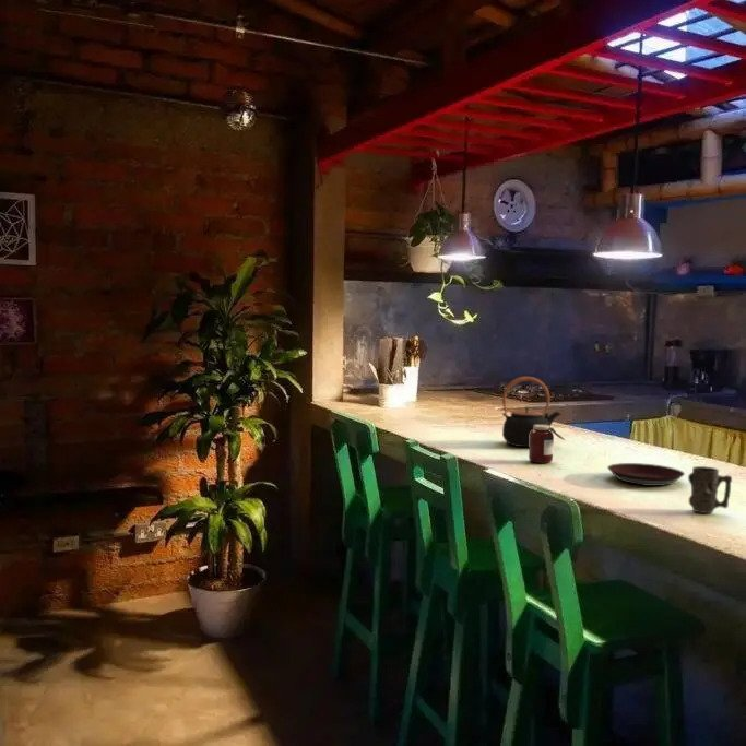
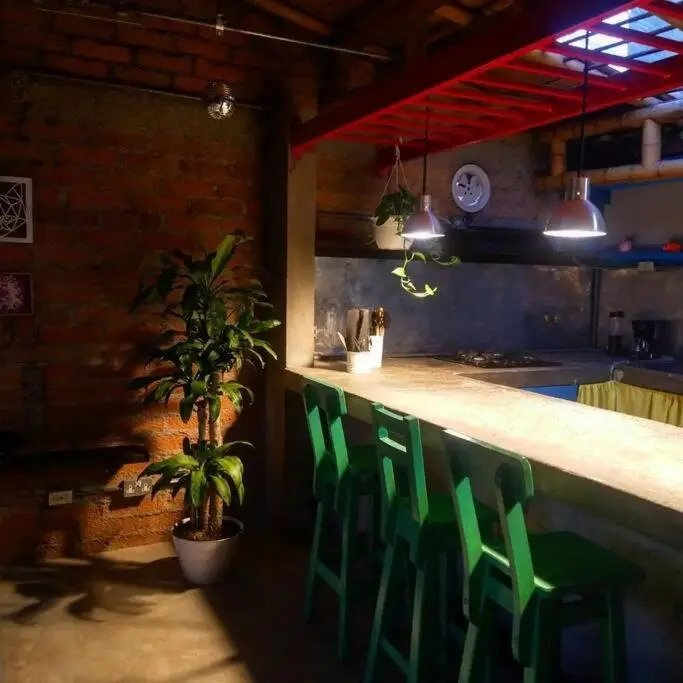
- mug [687,465,733,514]
- jar [528,425,566,464]
- teapot [501,376,563,448]
- plate [606,462,686,487]
